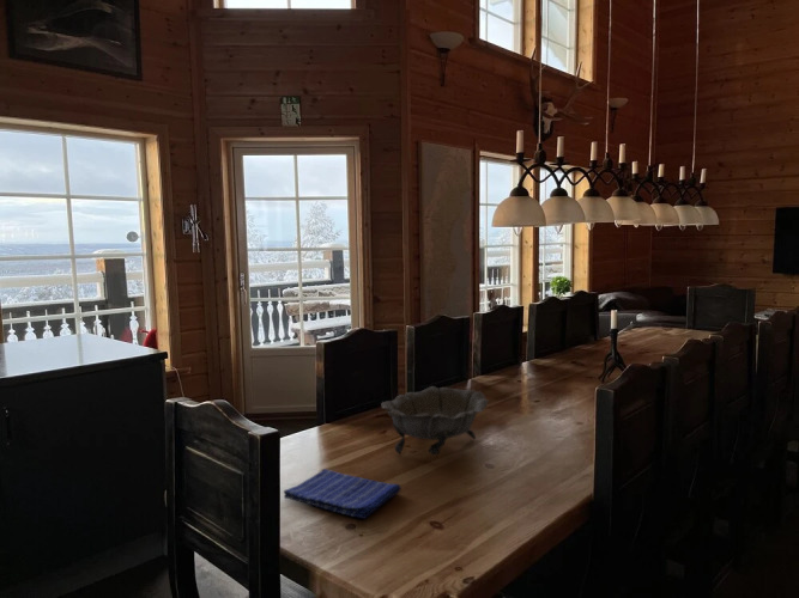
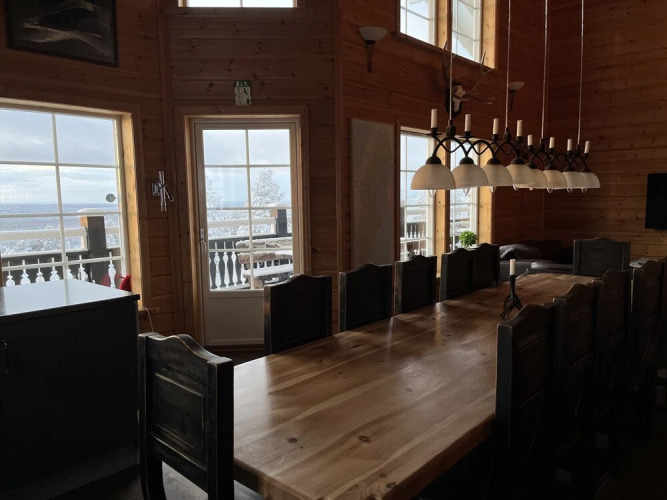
- decorative bowl [380,385,490,457]
- dish towel [283,468,402,520]
